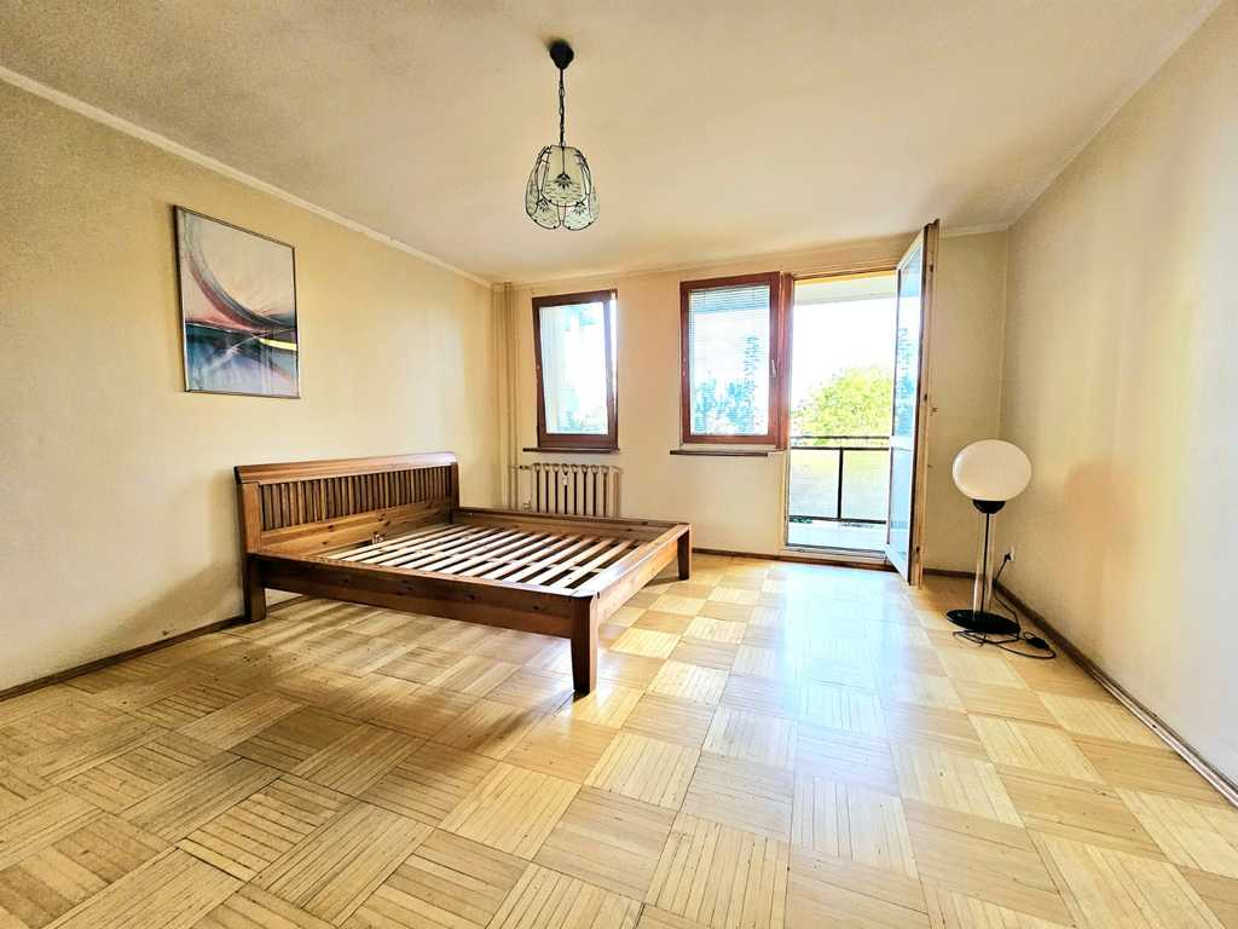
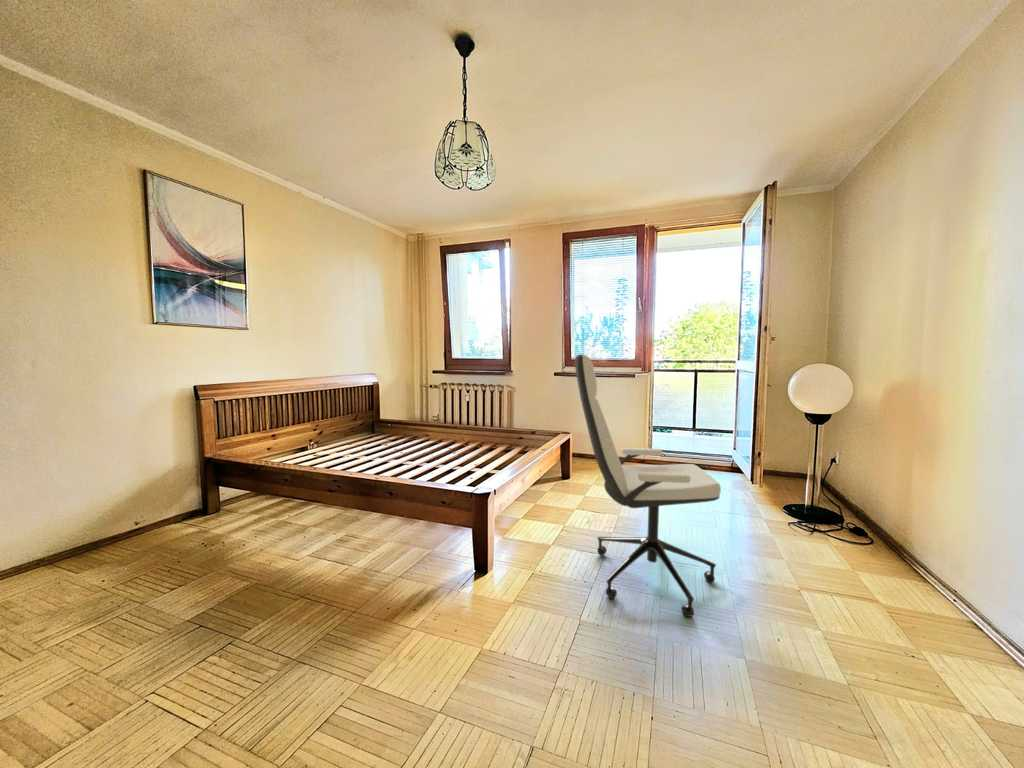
+ office chair [574,353,722,619]
